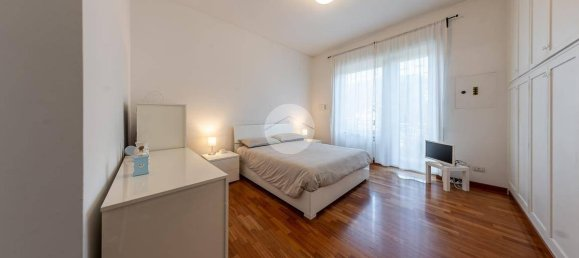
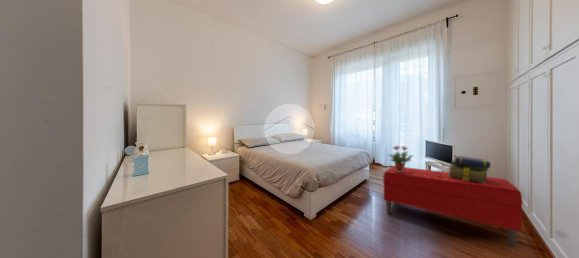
+ stack of books [448,154,492,183]
+ potted plant [386,145,415,172]
+ bench [382,165,523,249]
